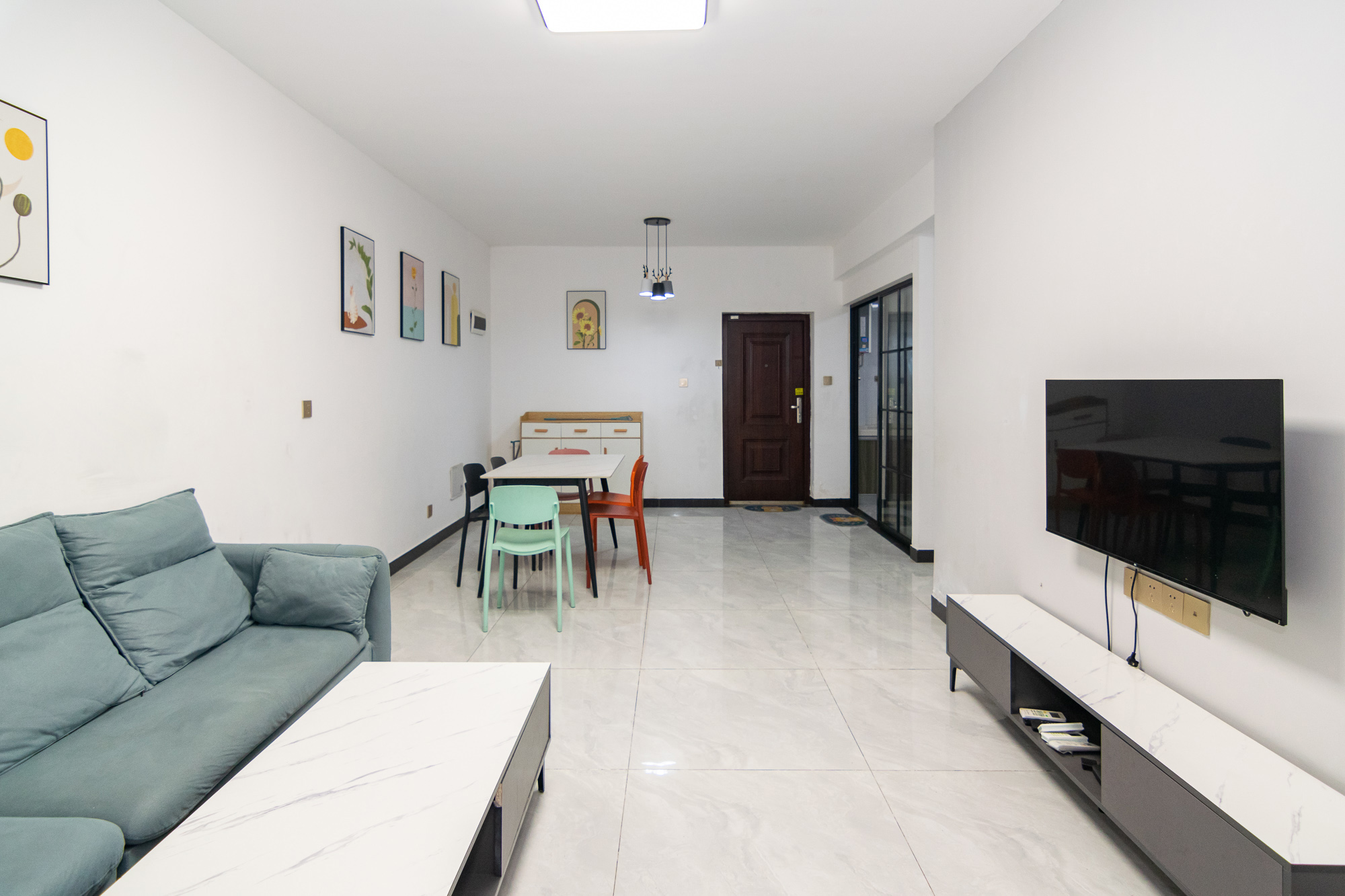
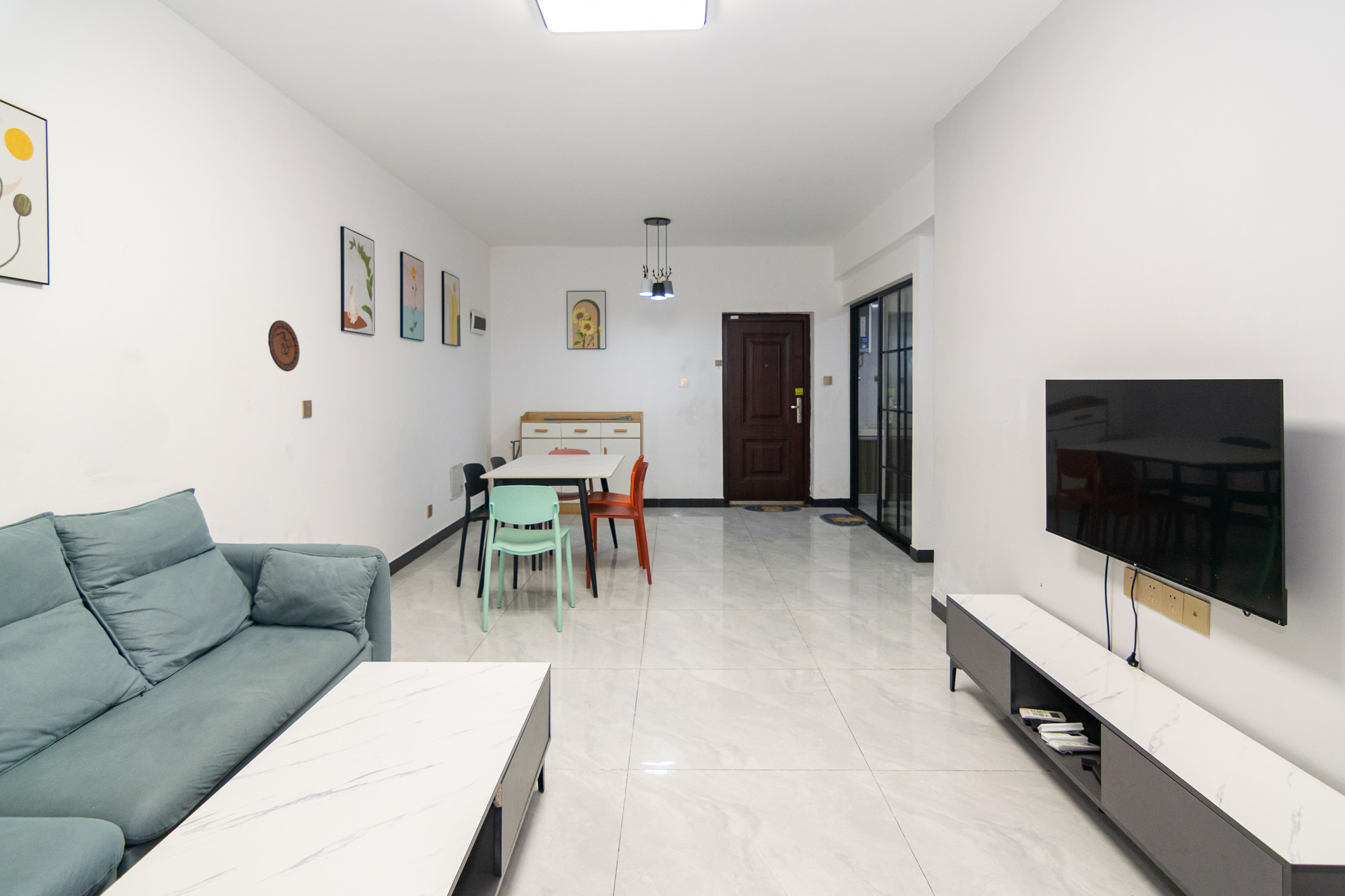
+ decorative plate [268,319,301,372]
